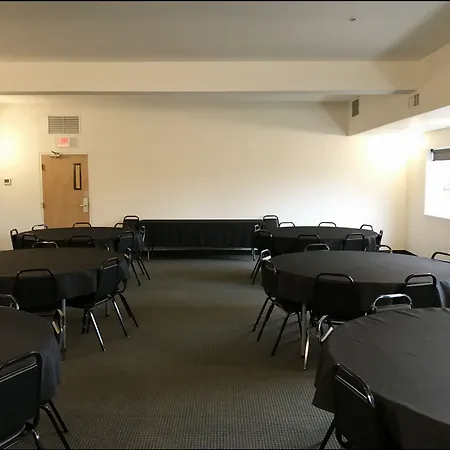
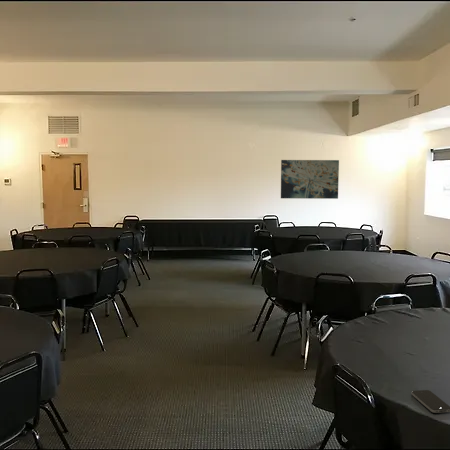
+ wall art [280,159,340,200]
+ smartphone [411,389,450,414]
